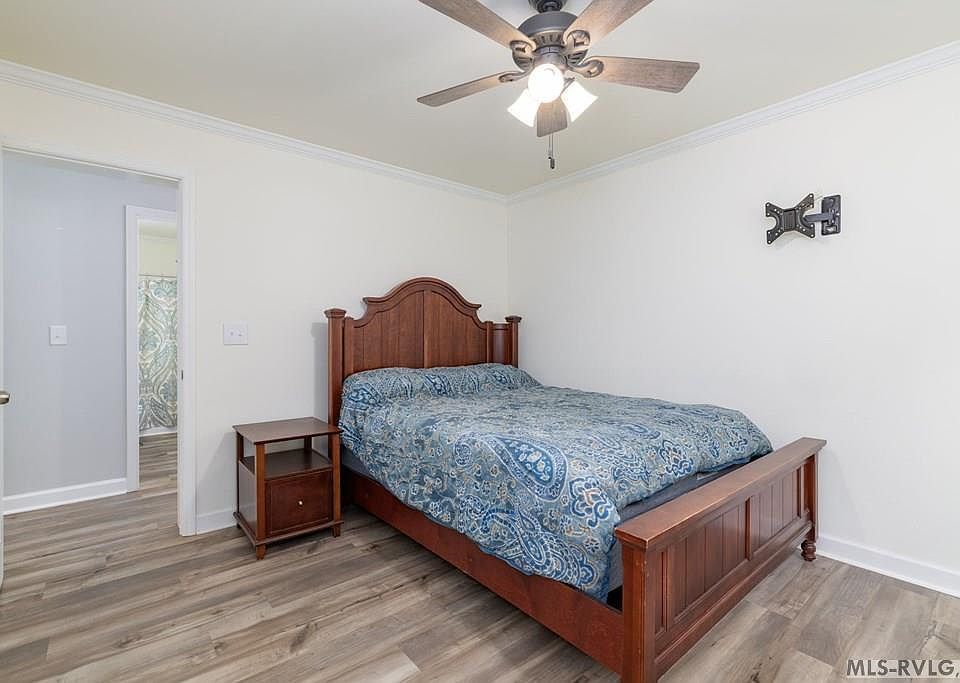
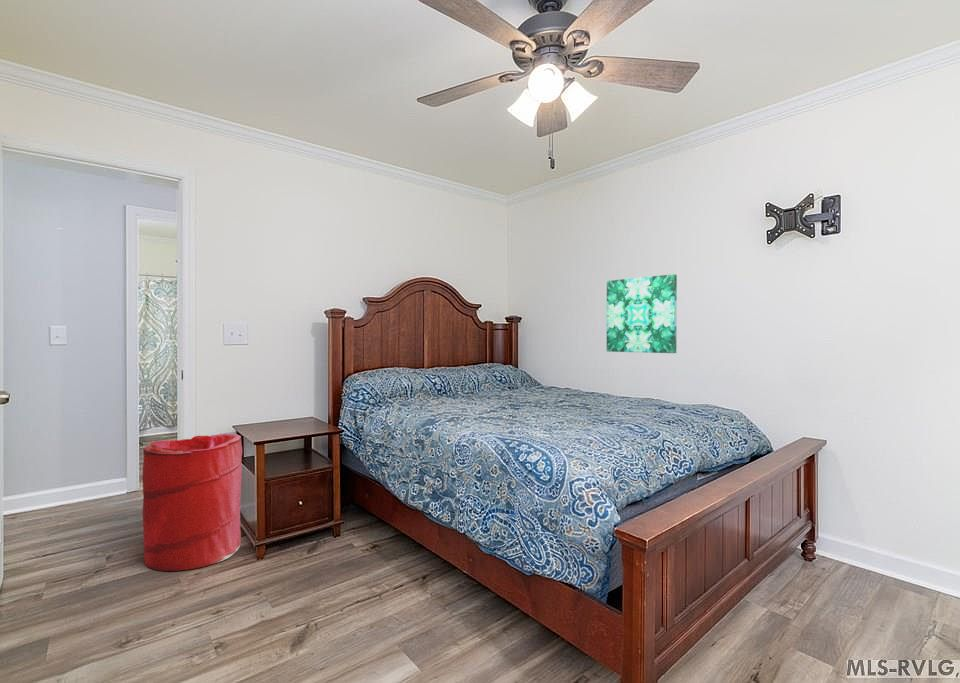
+ laundry hamper [141,432,243,572]
+ wall art [606,273,678,354]
